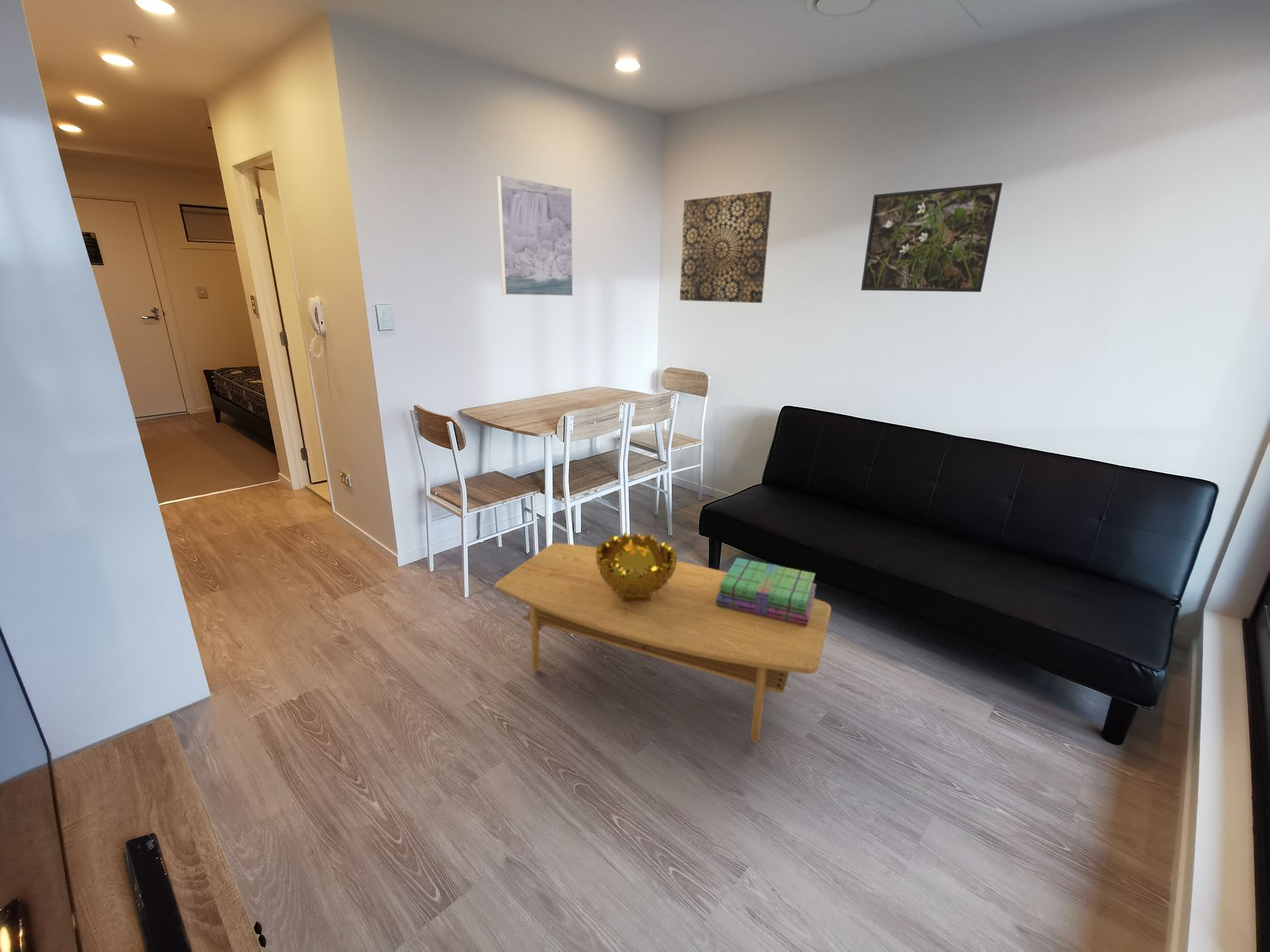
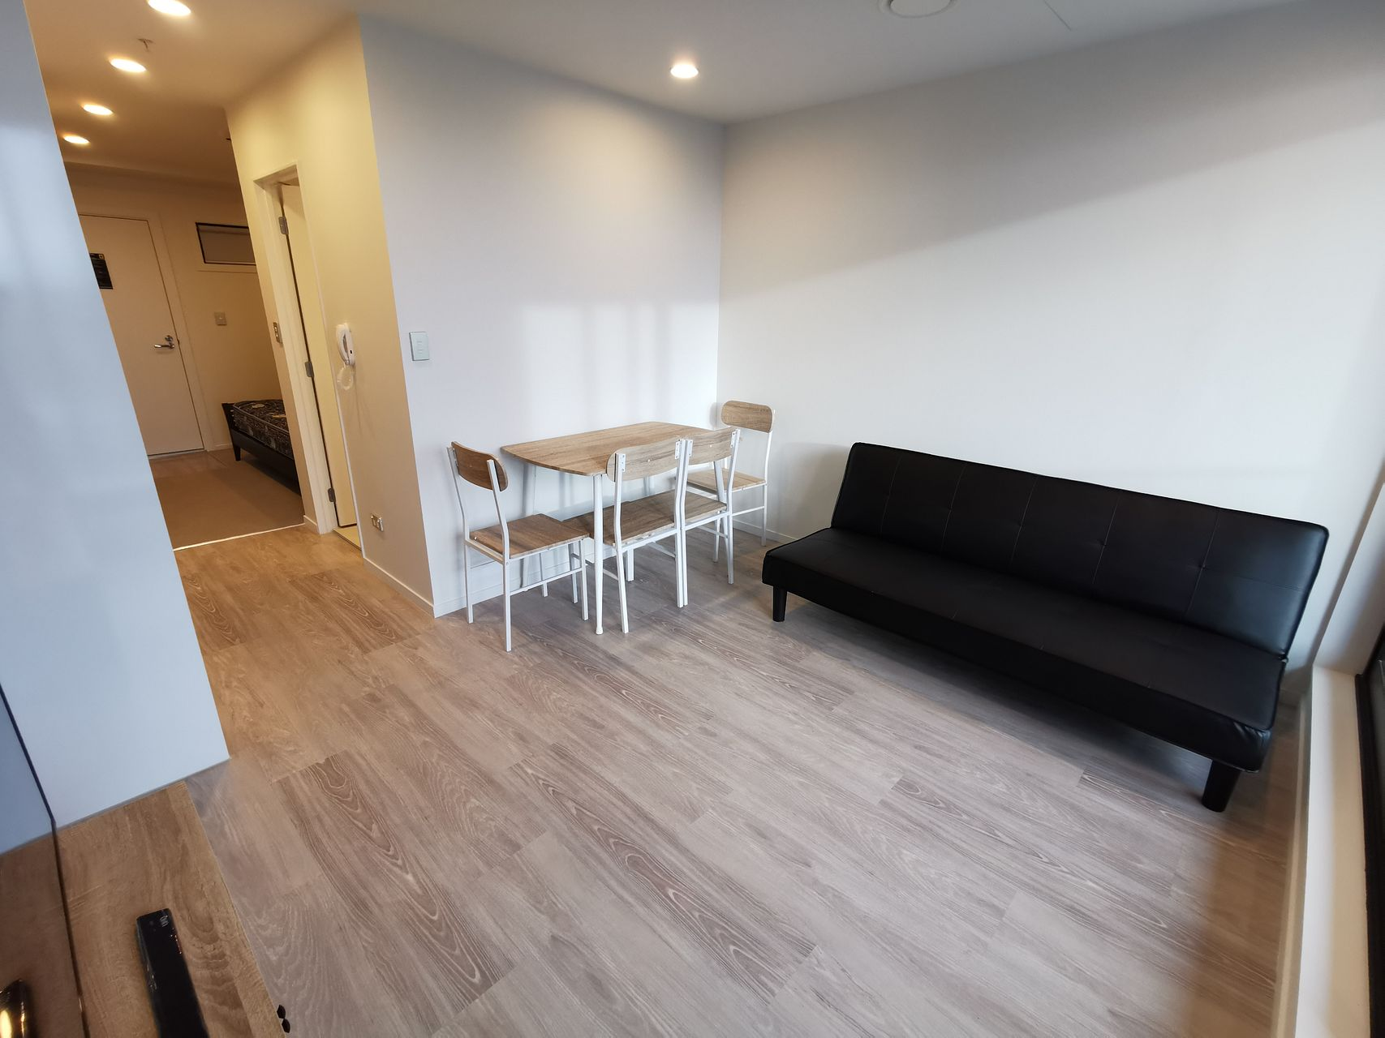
- decorative bowl [596,530,679,602]
- wall art [679,190,773,303]
- coffee table [494,542,832,743]
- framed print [860,182,1003,293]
- stack of books [716,557,817,625]
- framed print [496,175,574,297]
